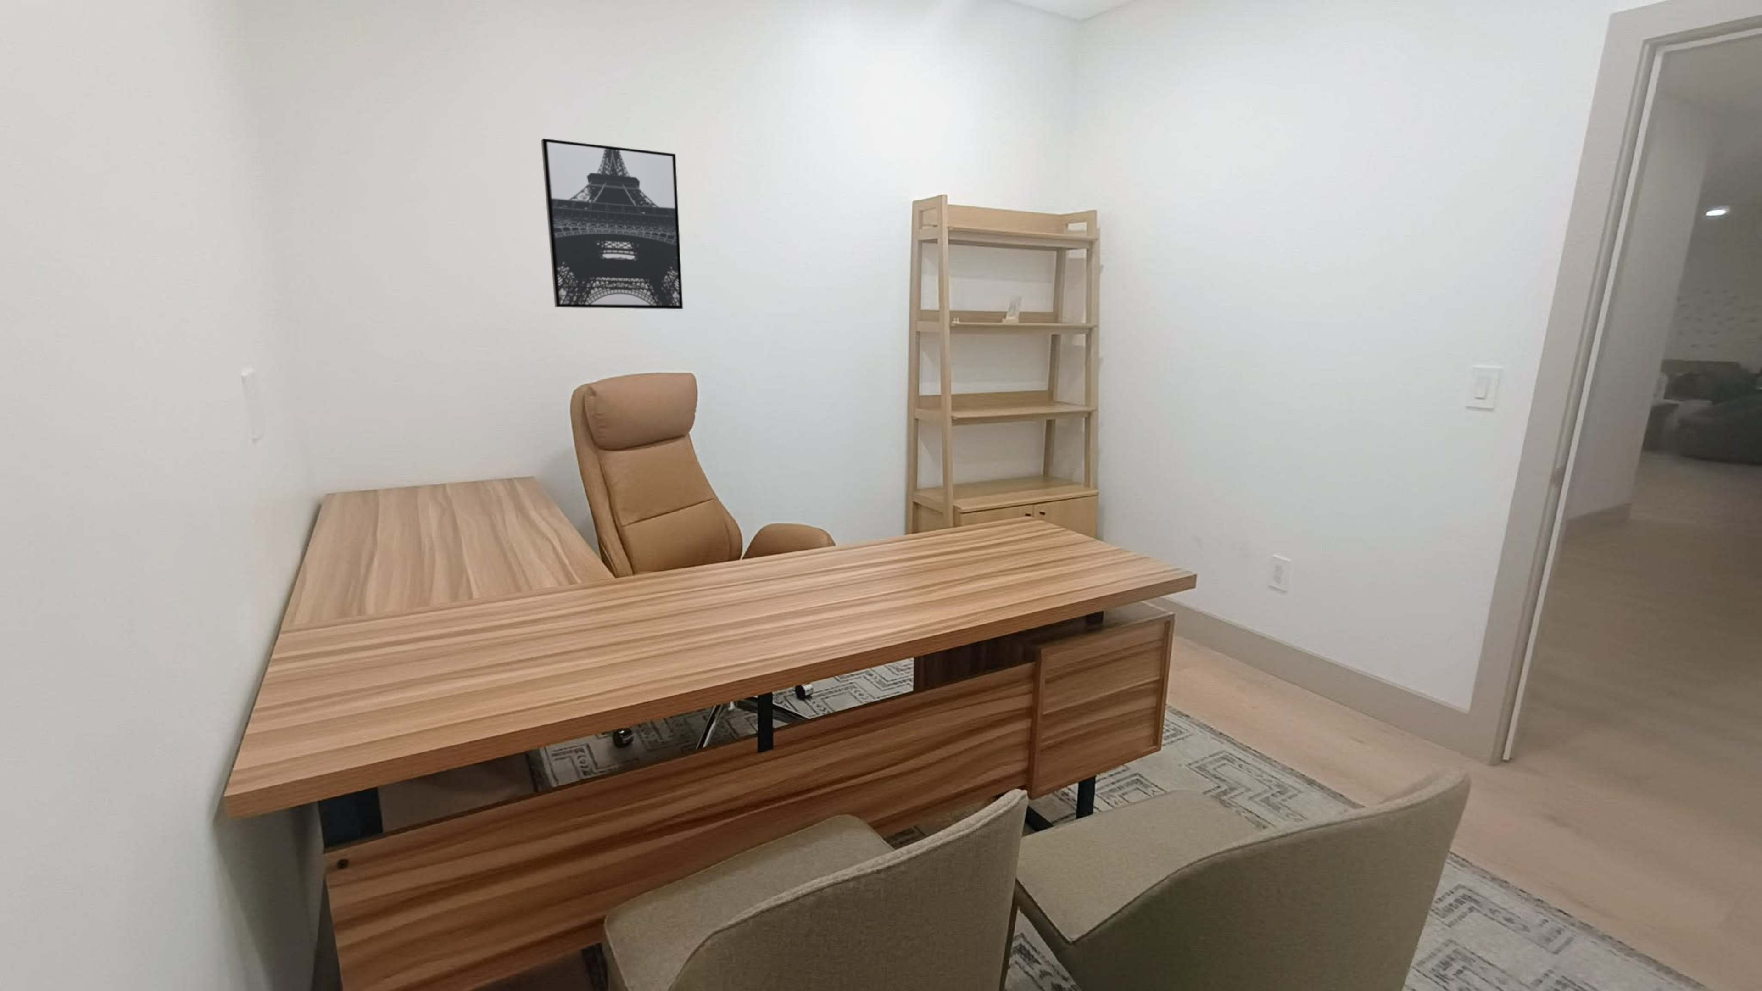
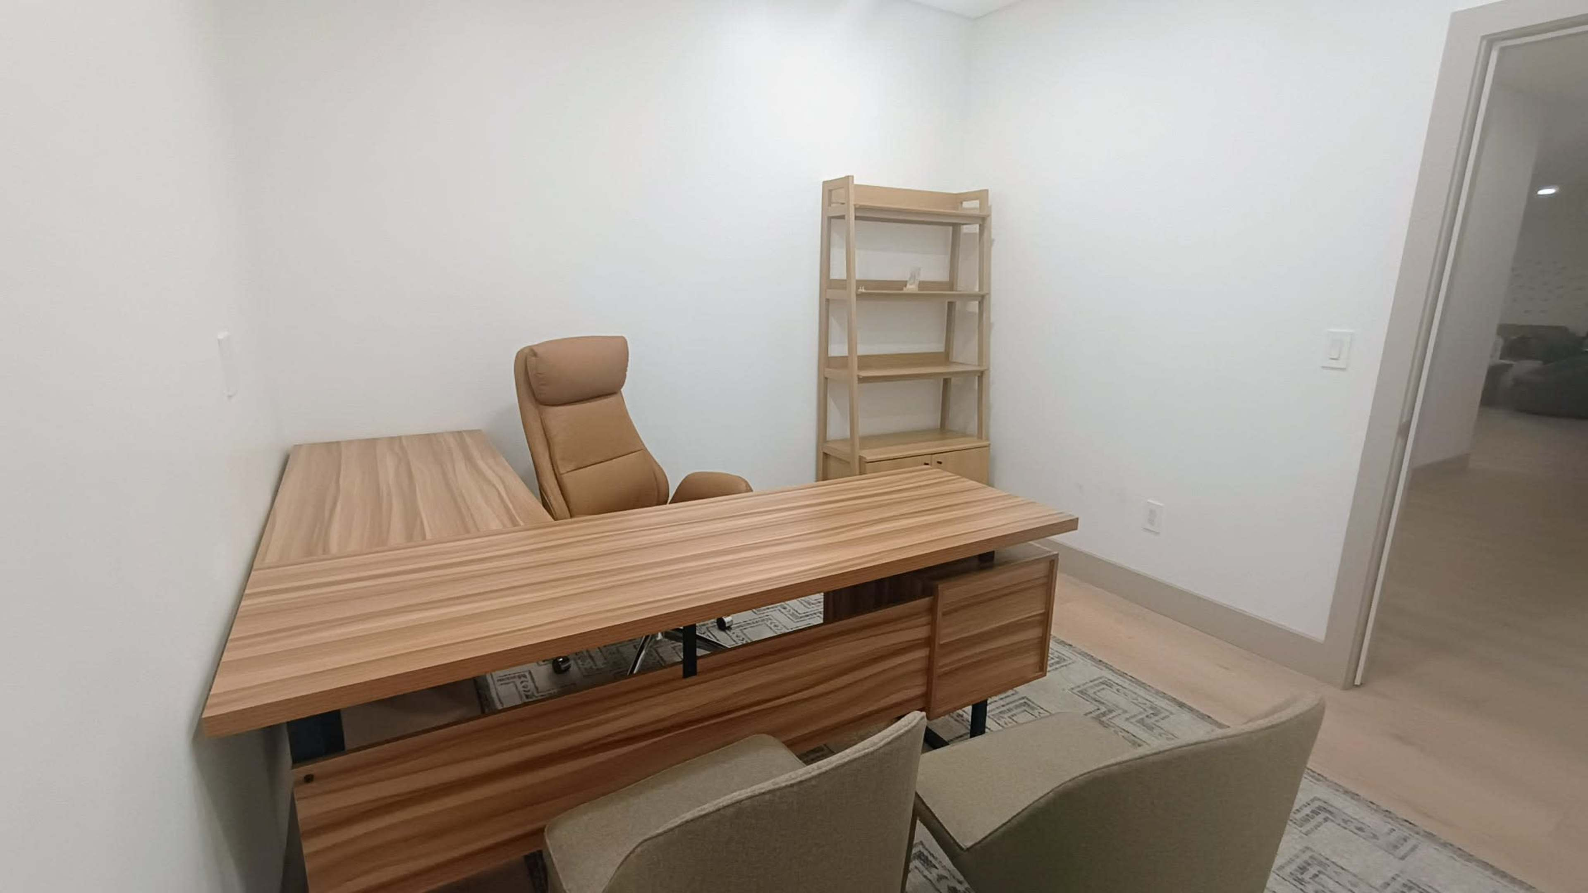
- wall art [541,138,684,310]
